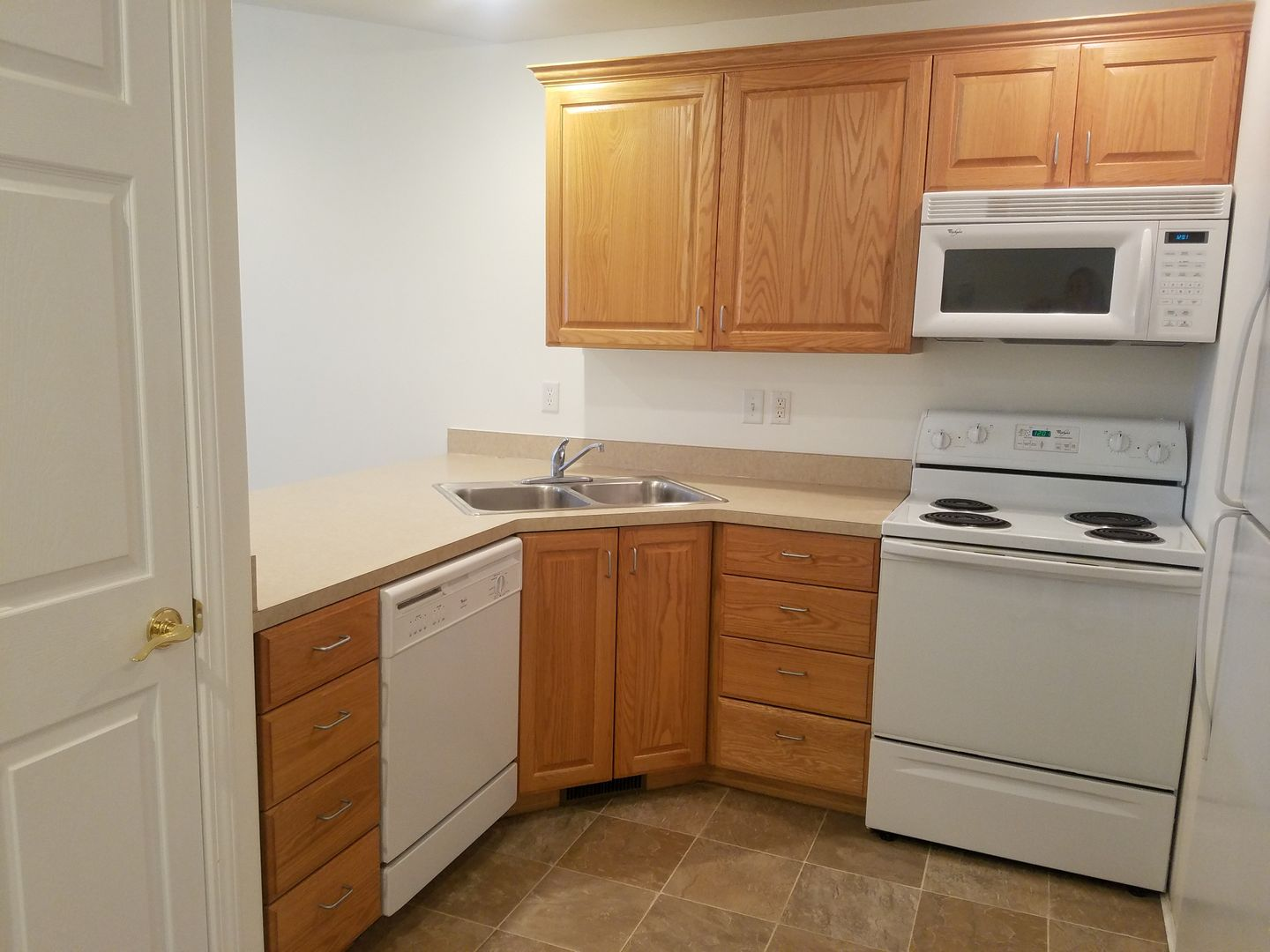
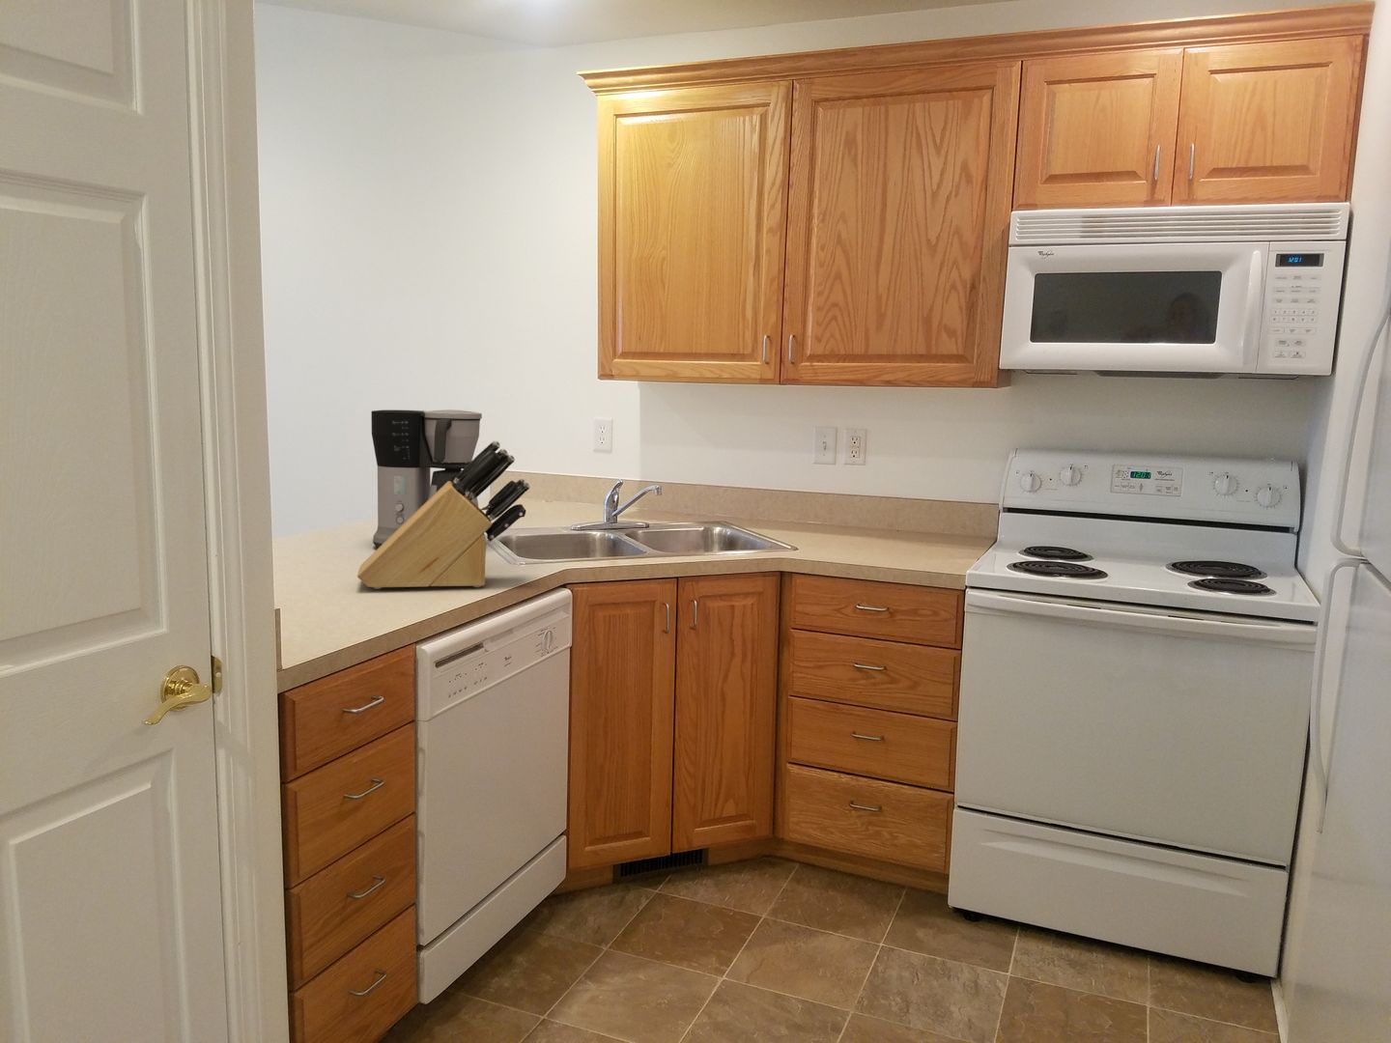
+ coffee maker [370,409,483,550]
+ knife block [356,439,531,591]
